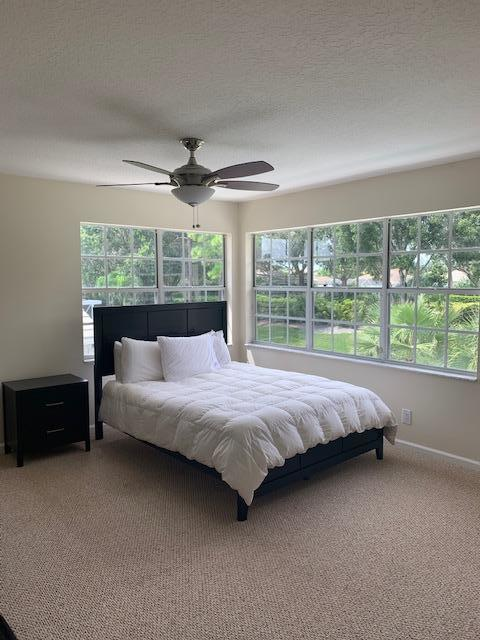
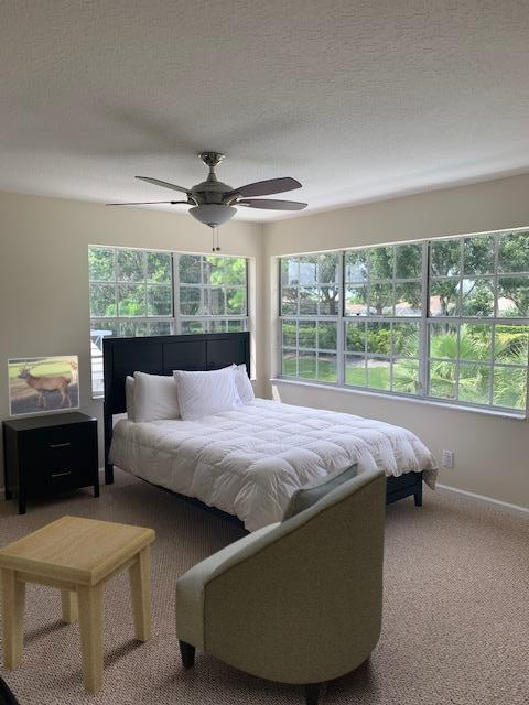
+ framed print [6,355,80,417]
+ side table [0,514,156,695]
+ armchair [174,460,388,705]
